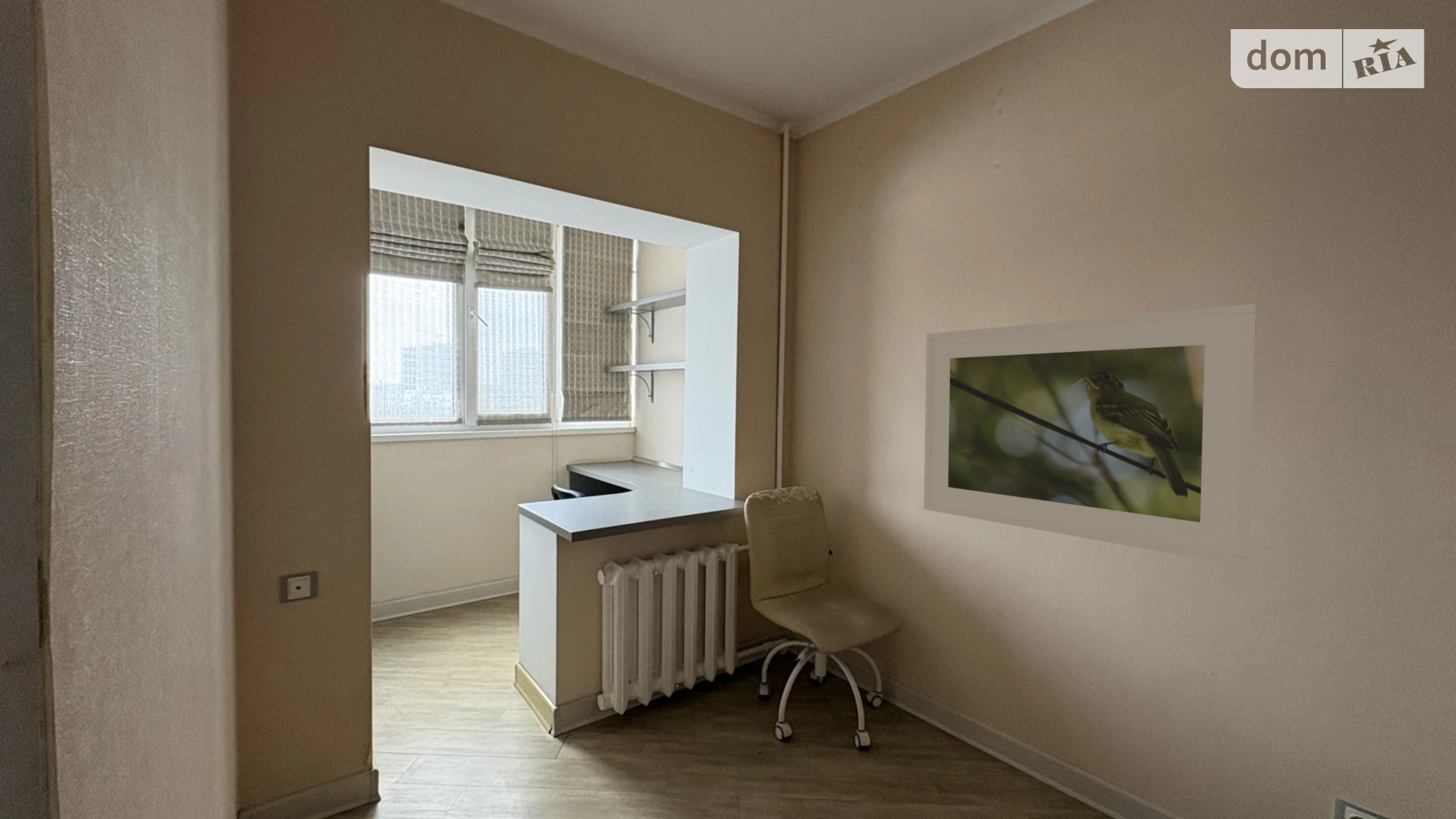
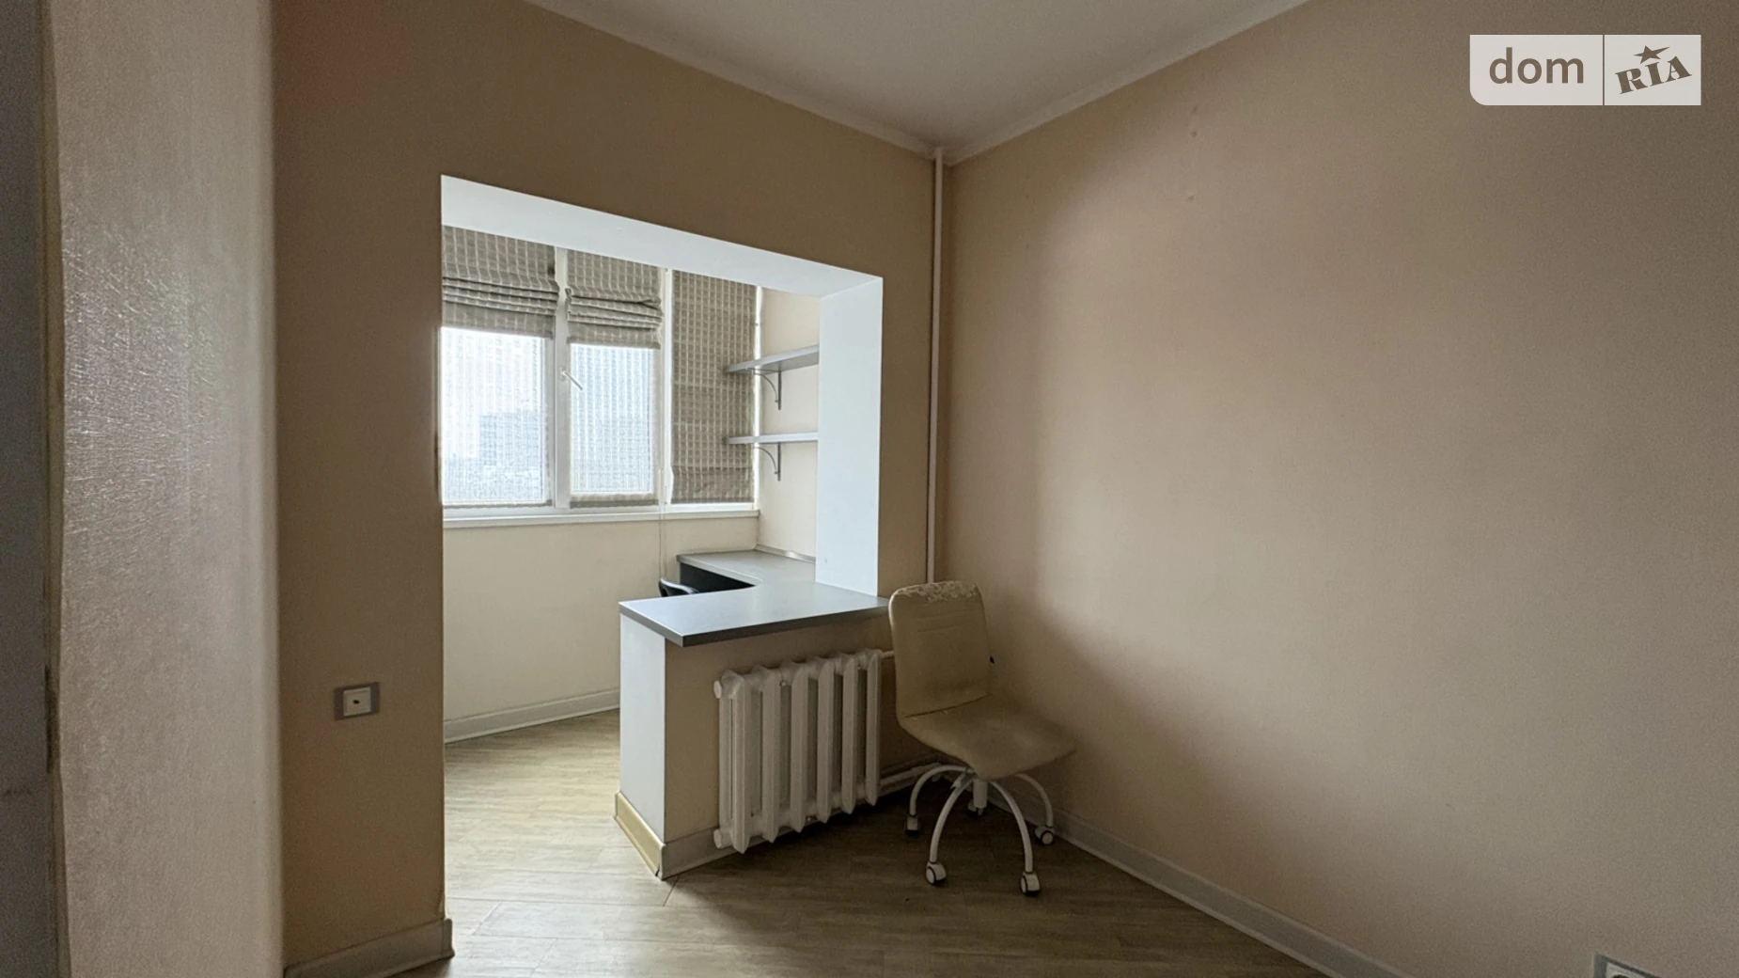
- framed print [923,303,1256,567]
